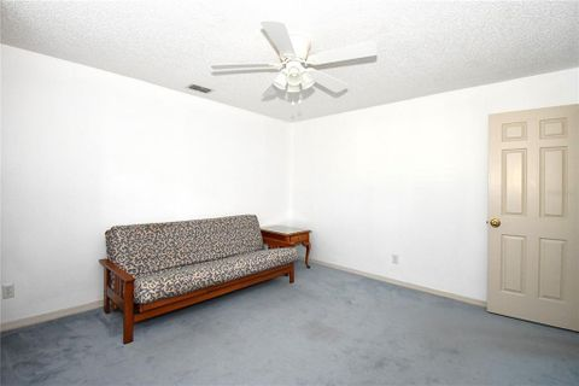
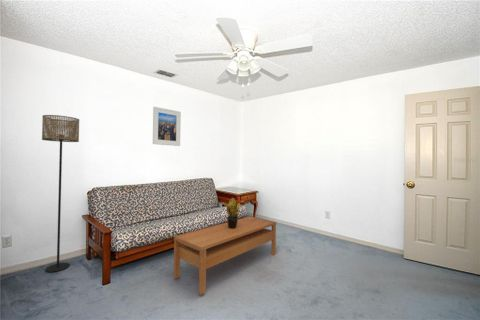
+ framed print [152,106,182,147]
+ potted plant [222,197,241,229]
+ coffee table [173,216,277,296]
+ floor lamp [41,114,80,273]
